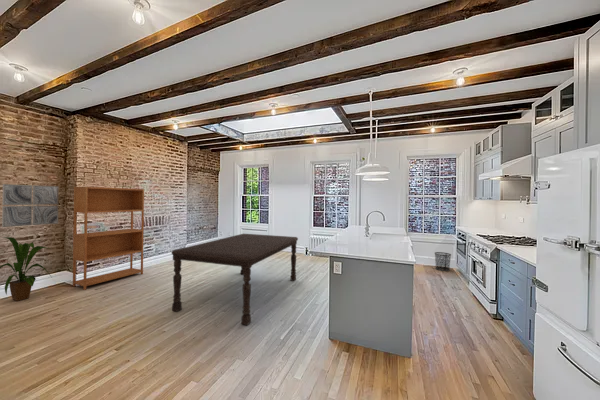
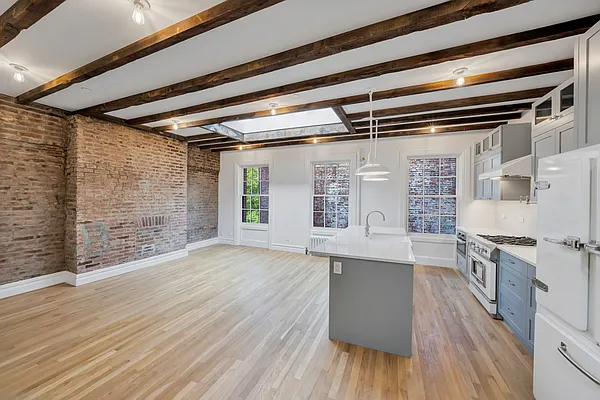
- dining table [170,233,299,326]
- waste bin [434,251,452,272]
- house plant [0,236,52,302]
- bookshelf [72,186,145,291]
- wall art [1,183,60,228]
